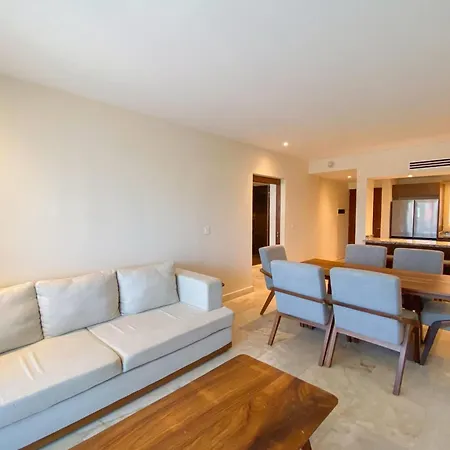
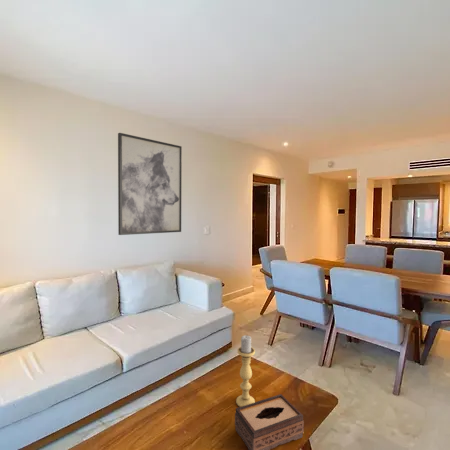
+ wall art [117,132,183,236]
+ tissue box [234,393,305,450]
+ candle holder [235,334,256,407]
